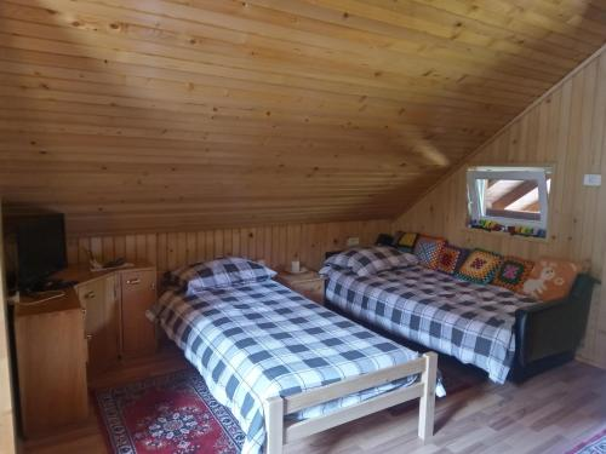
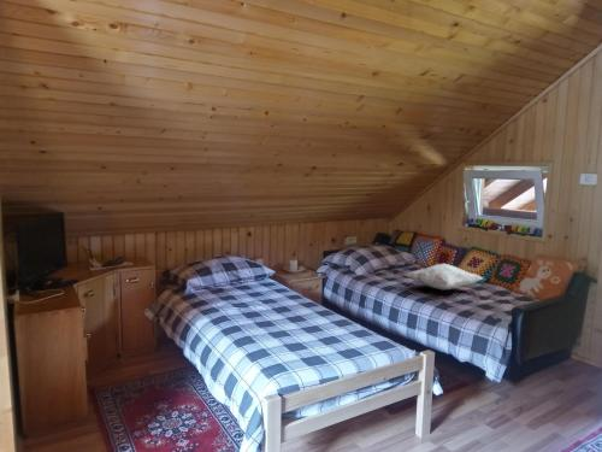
+ decorative pillow [405,263,484,292]
